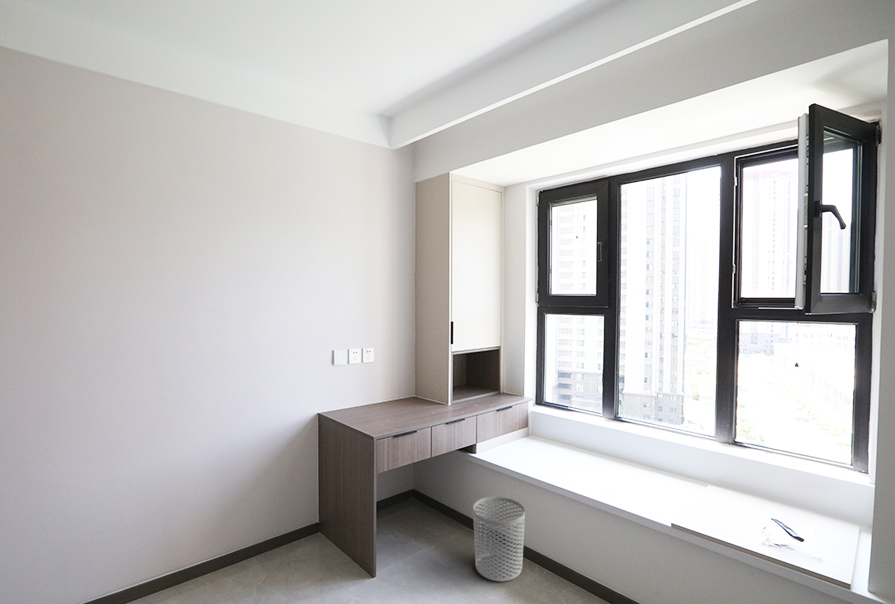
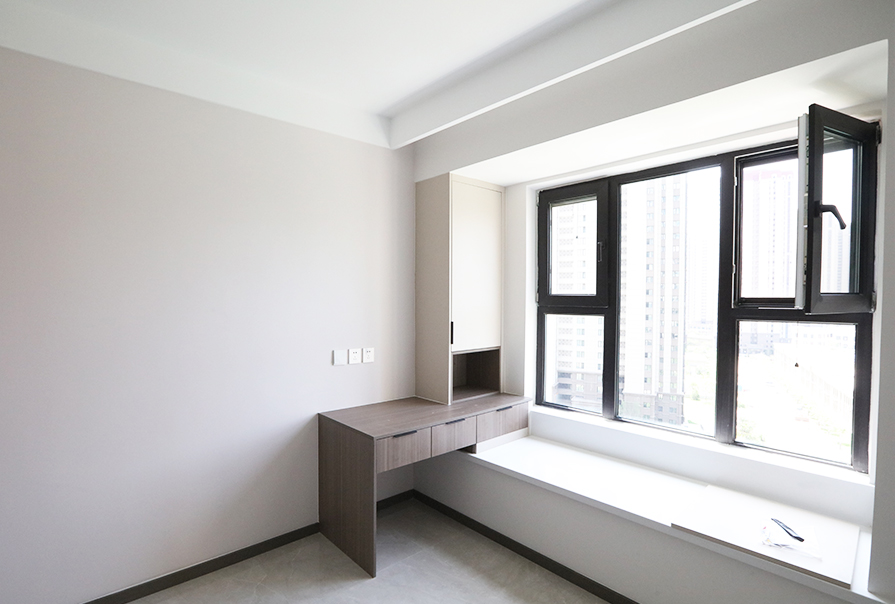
- waste bin [472,496,526,583]
